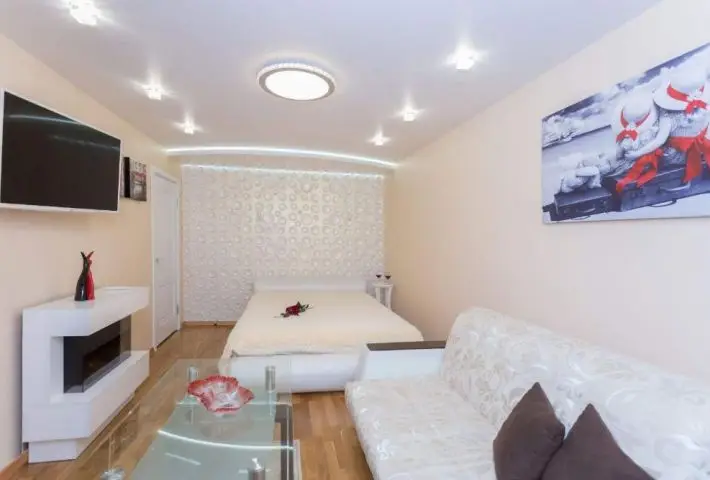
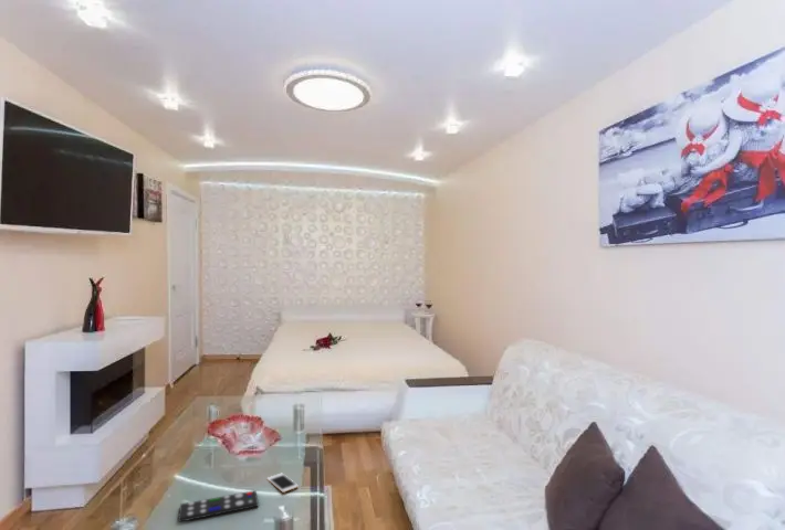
+ remote control [177,489,260,523]
+ cell phone [266,473,300,494]
